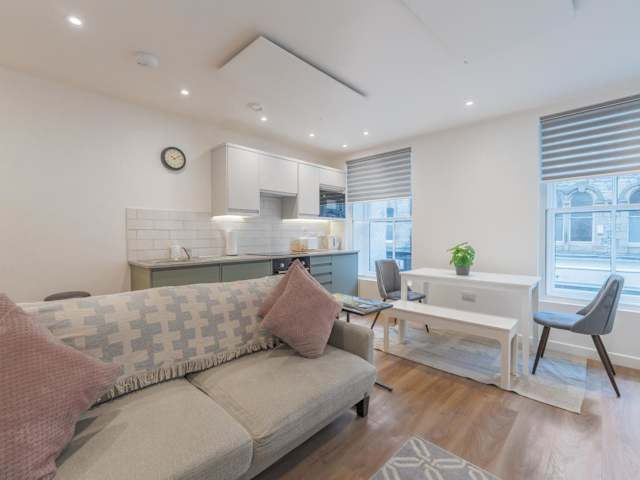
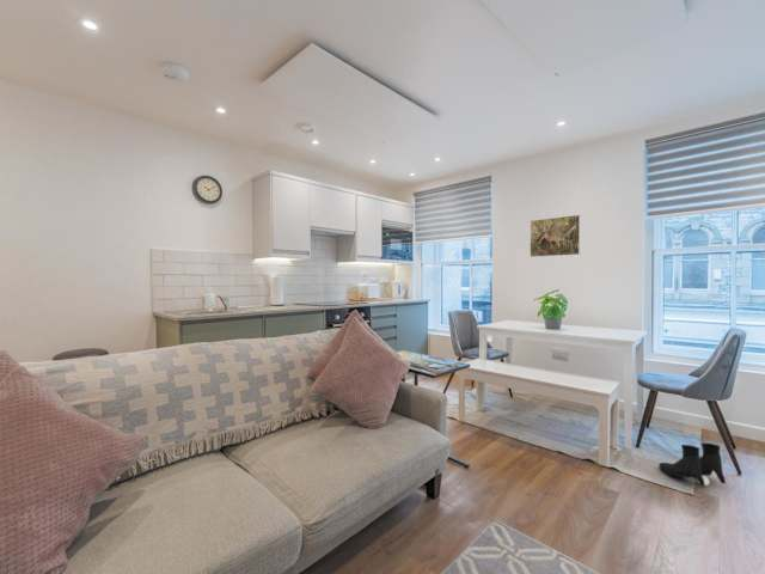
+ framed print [528,214,582,258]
+ boots [657,442,727,487]
